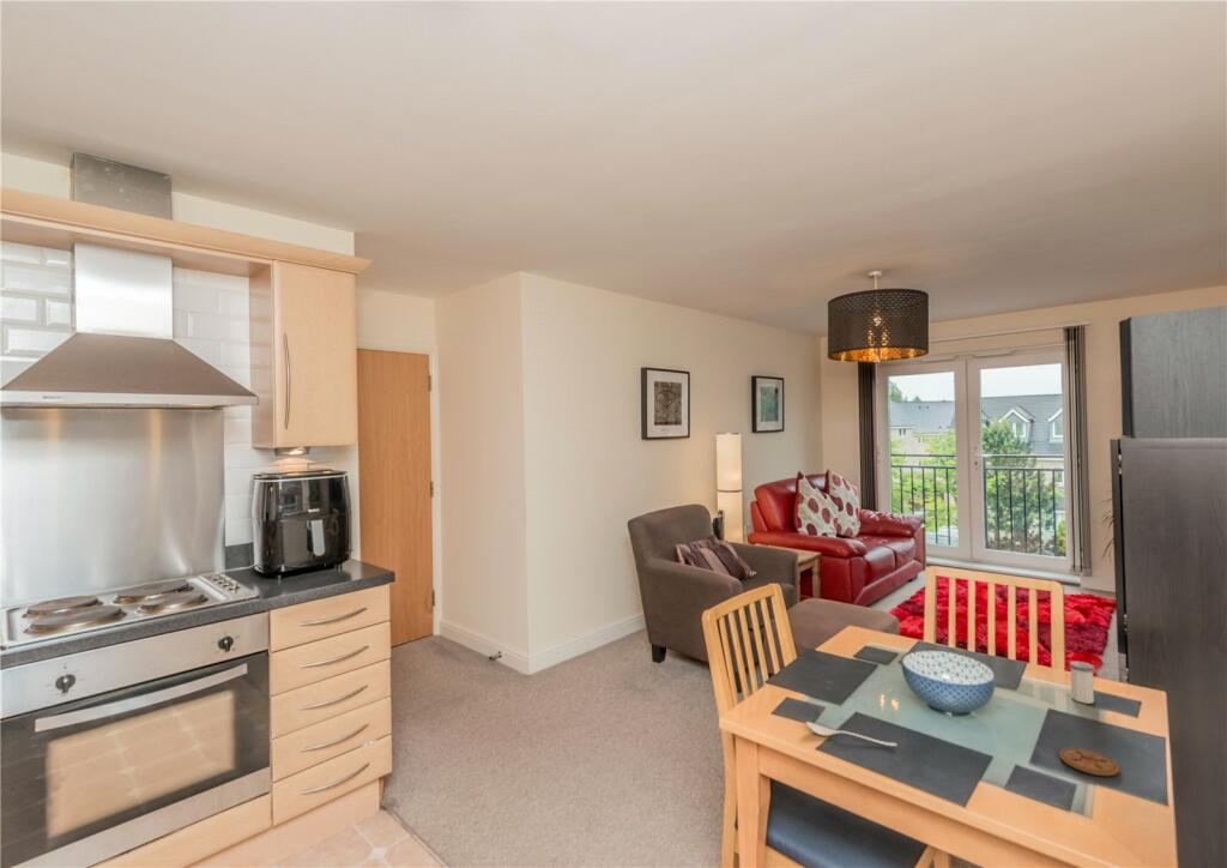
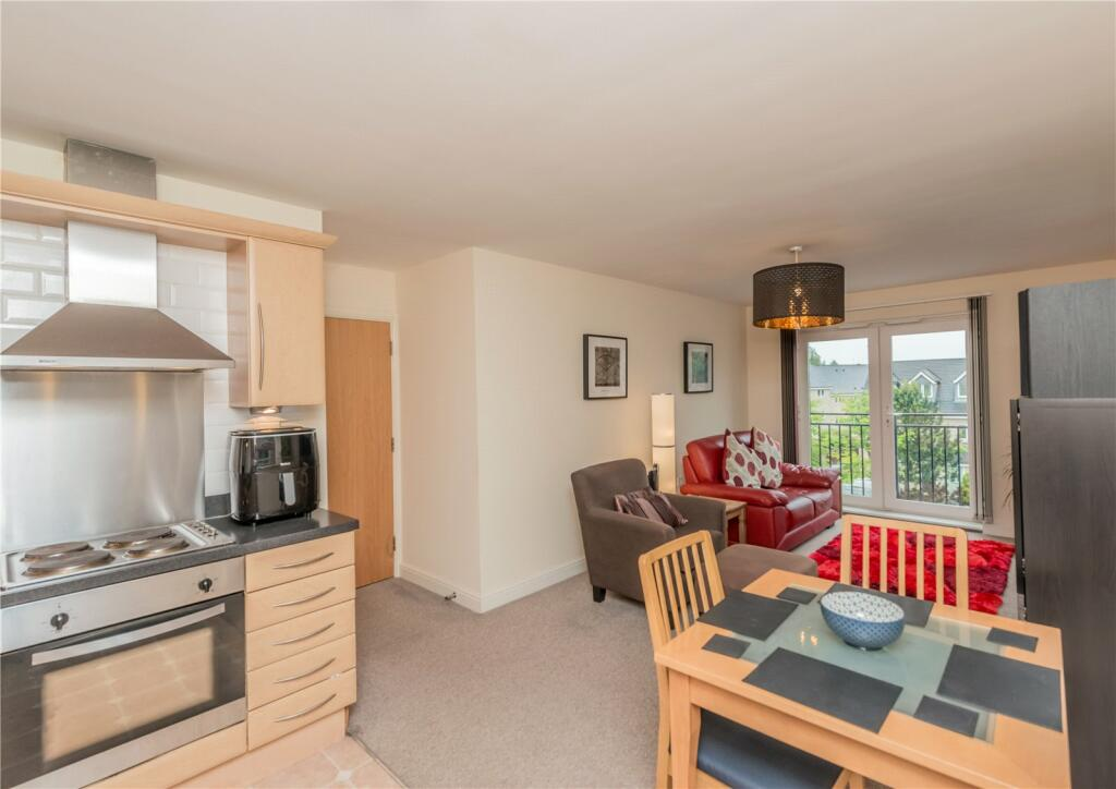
- coaster [1058,747,1120,777]
- spoon [805,721,899,747]
- salt shaker [1069,661,1095,705]
